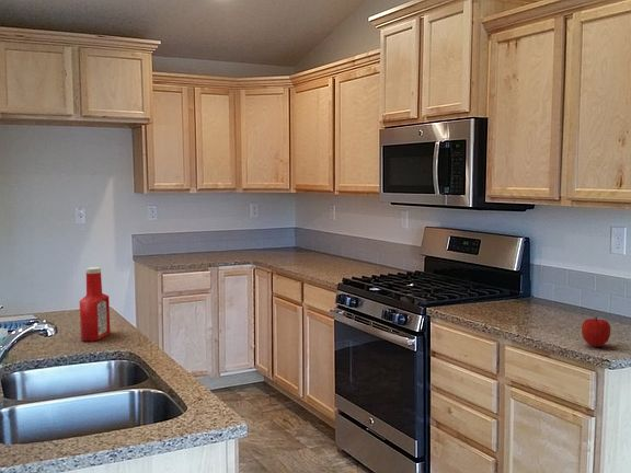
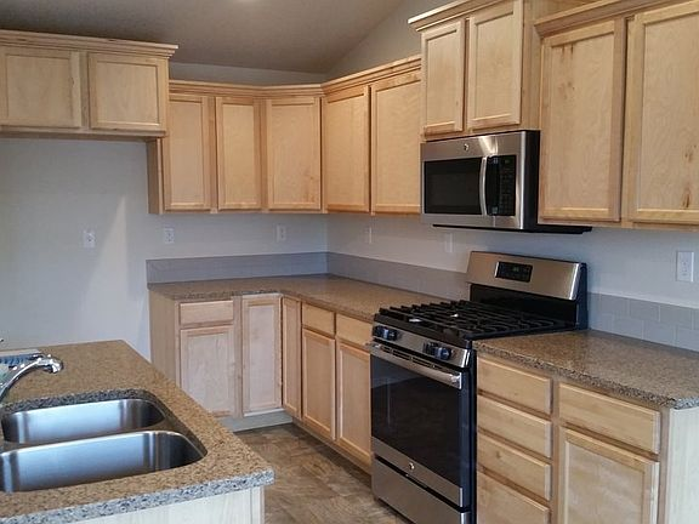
- fruit [581,315,611,348]
- soap bottle [79,266,111,343]
